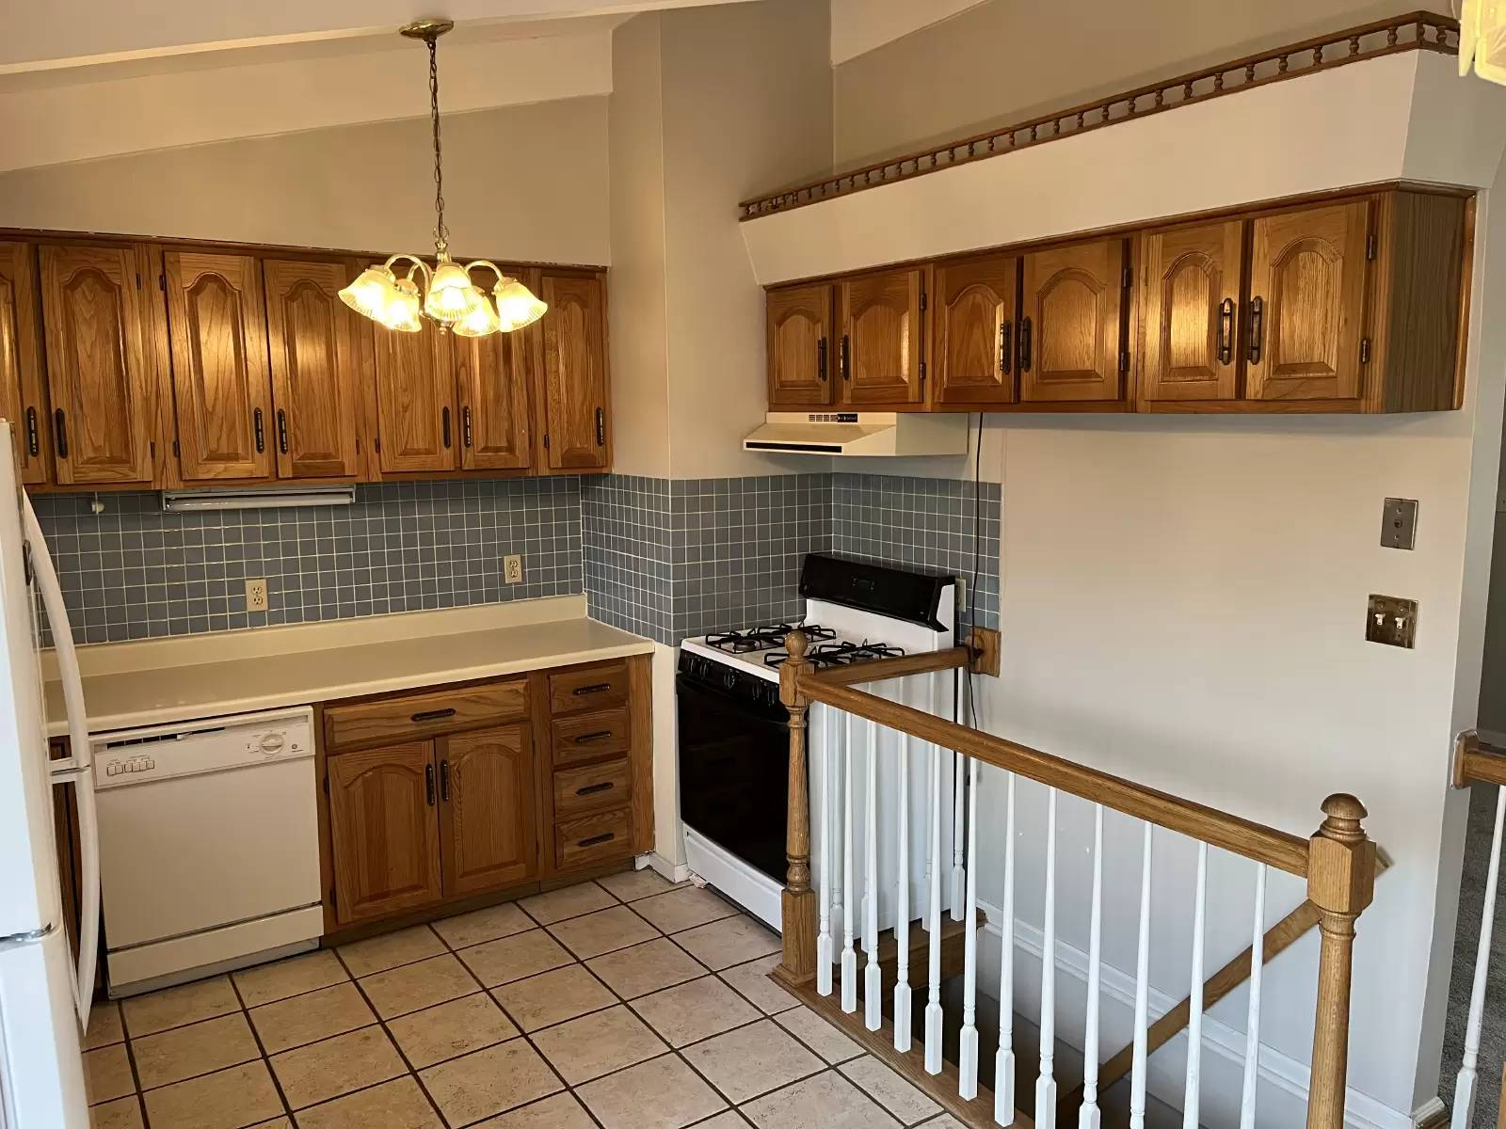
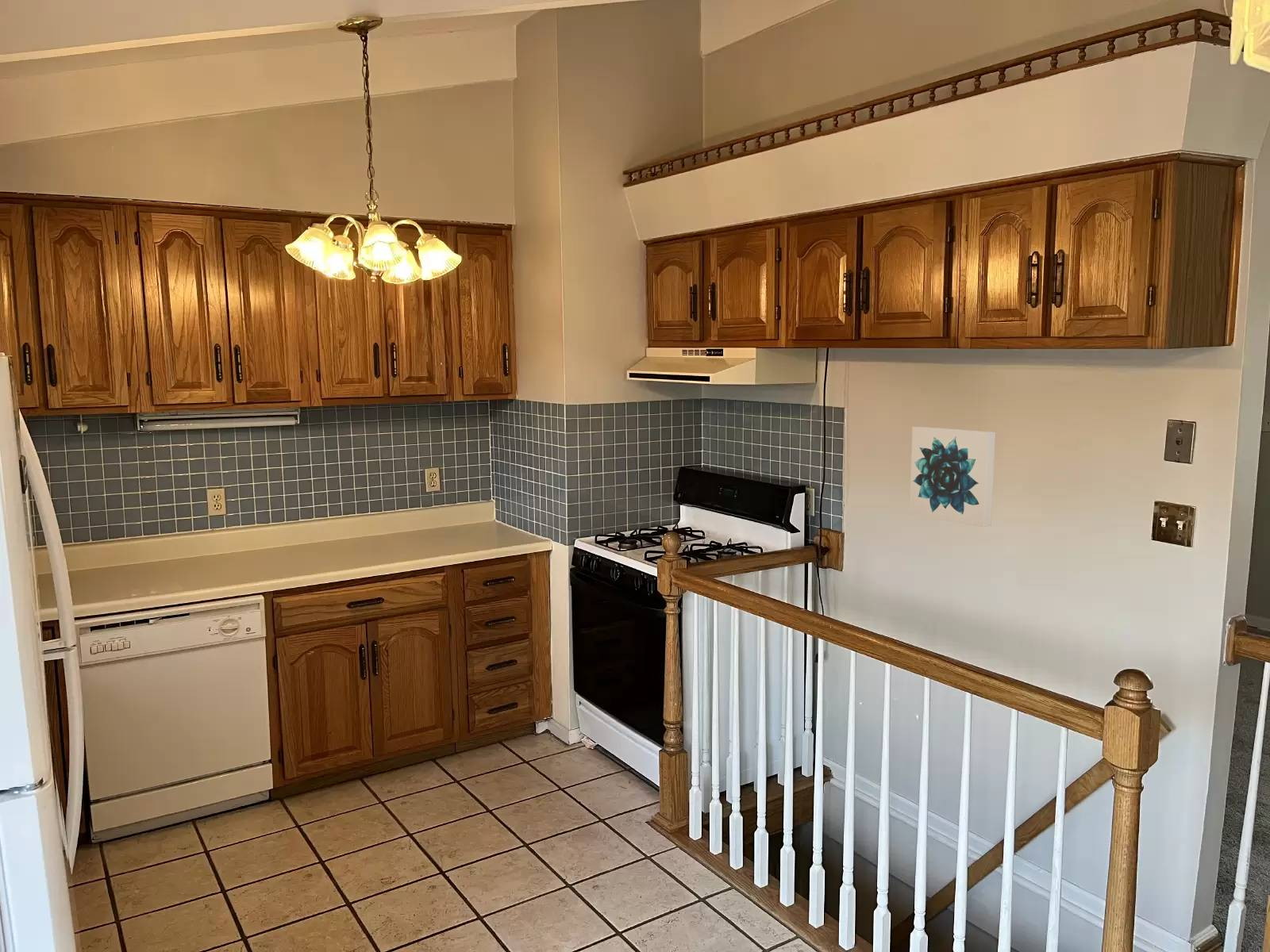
+ wall art [909,426,996,528]
